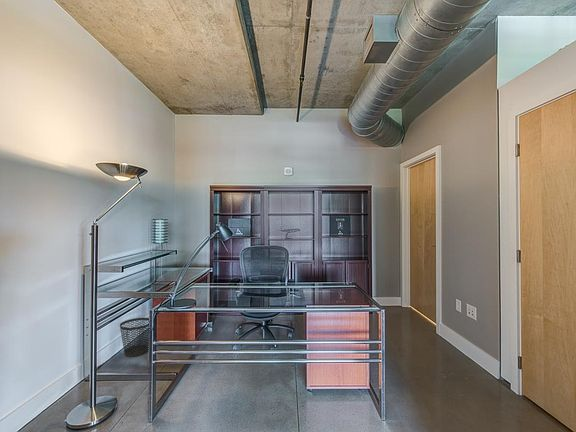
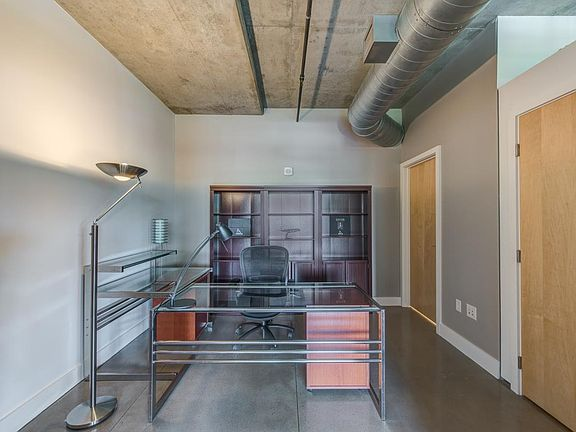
- wastebasket [119,317,150,358]
